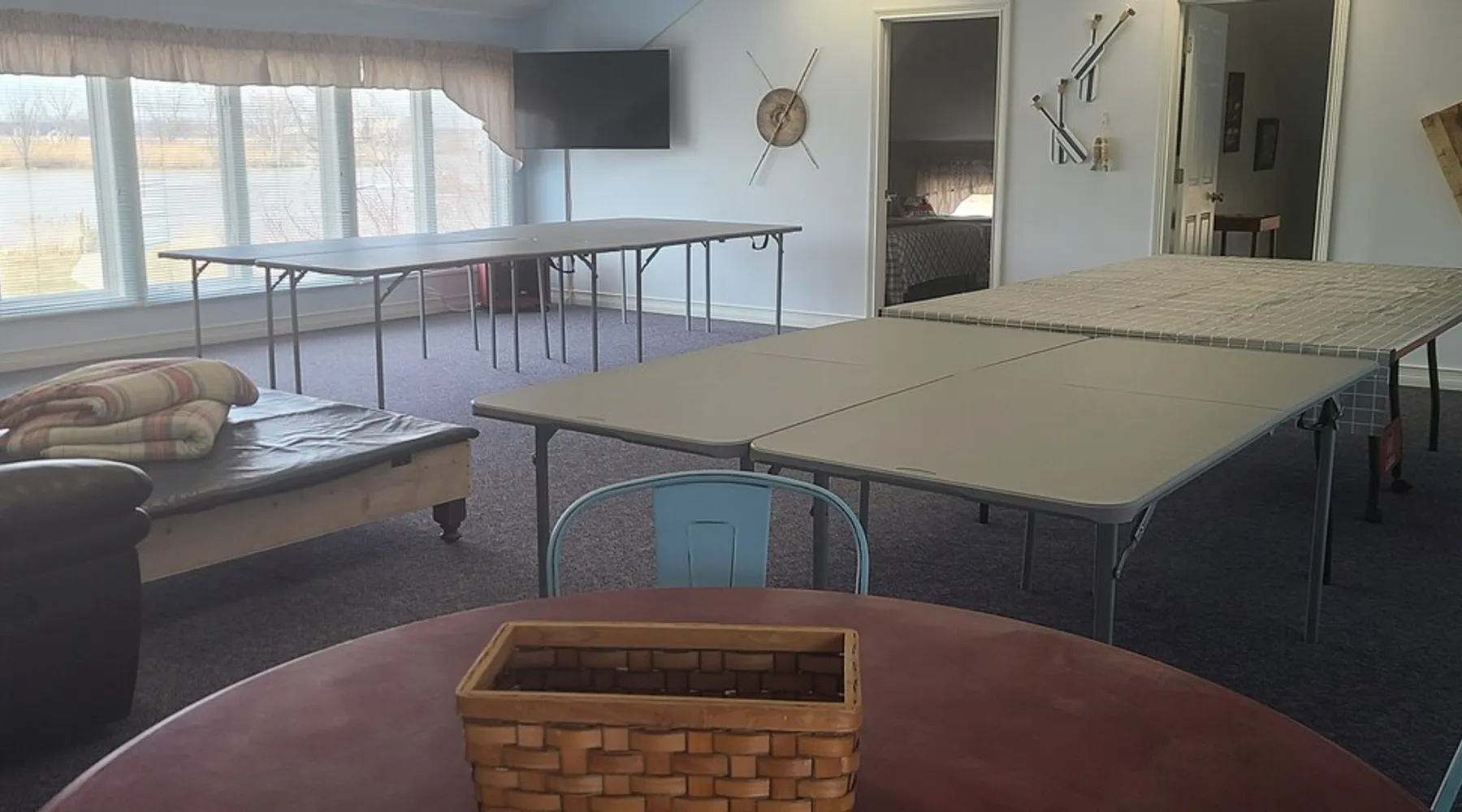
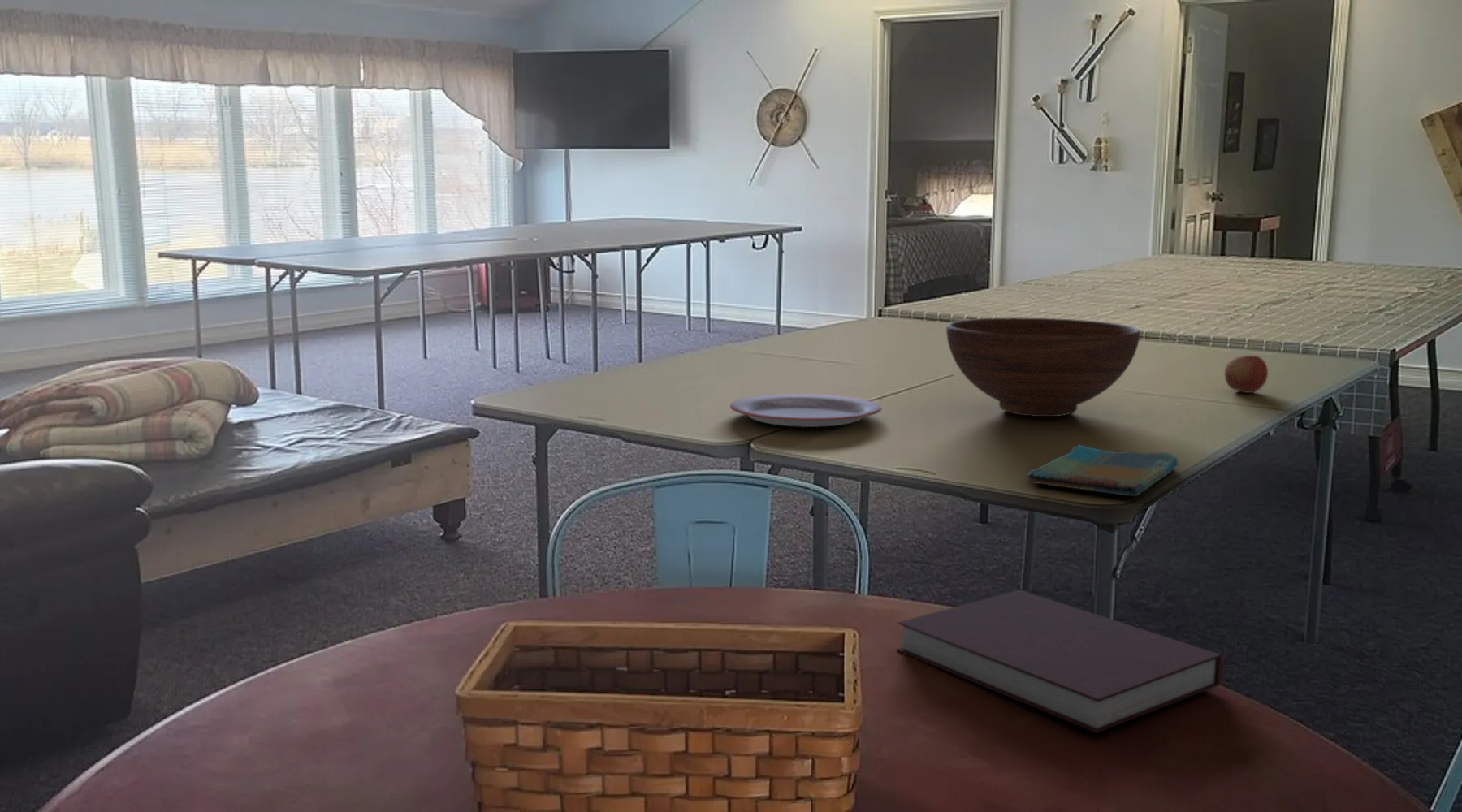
+ apple [1224,354,1269,394]
+ dish towel [1027,444,1179,497]
+ plate [729,393,882,428]
+ notebook [896,589,1223,734]
+ fruit bowl [945,317,1140,417]
